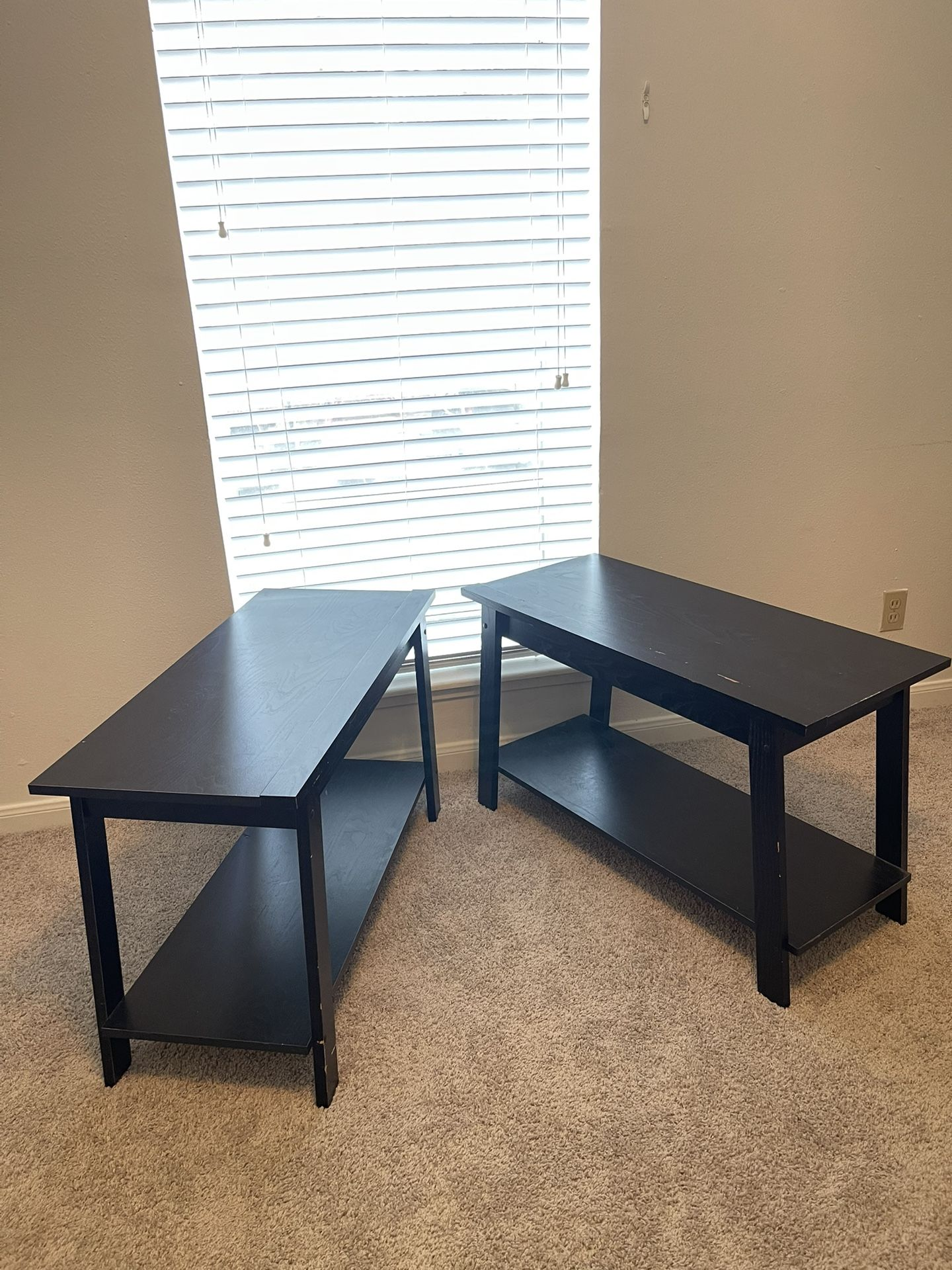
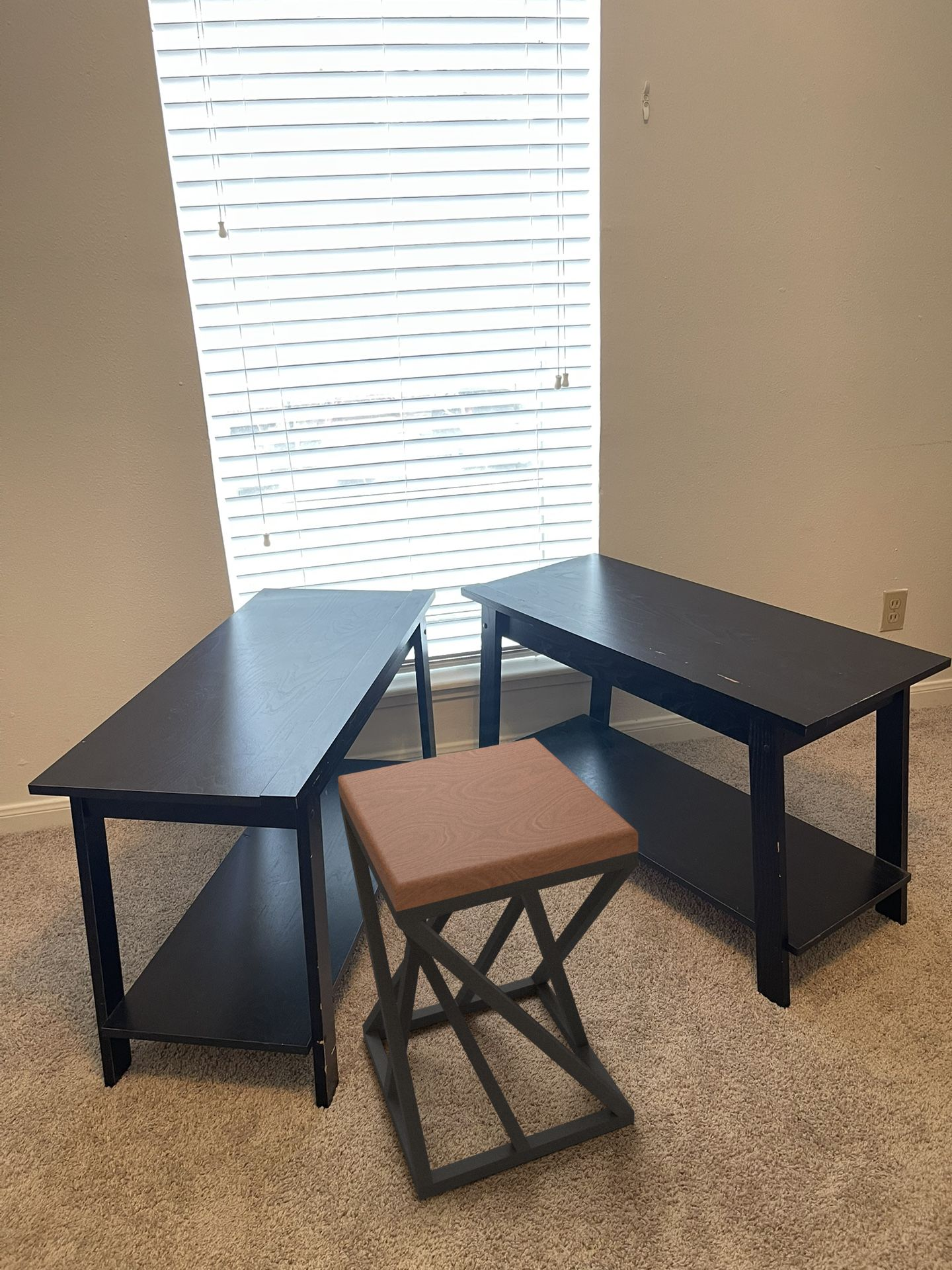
+ stool [337,738,639,1201]
